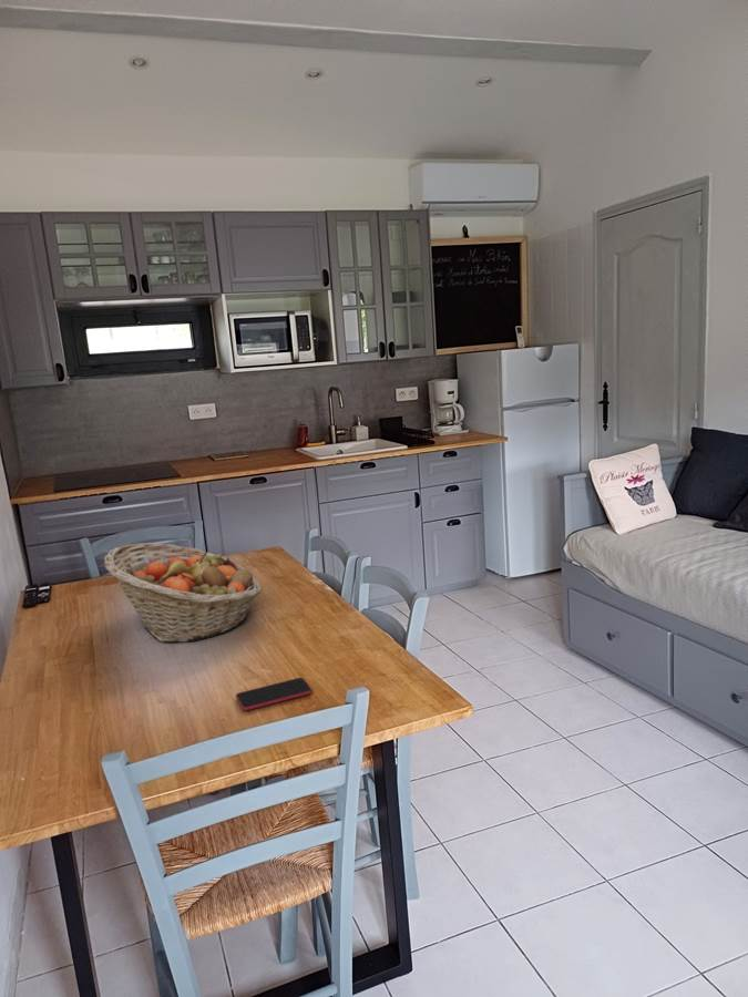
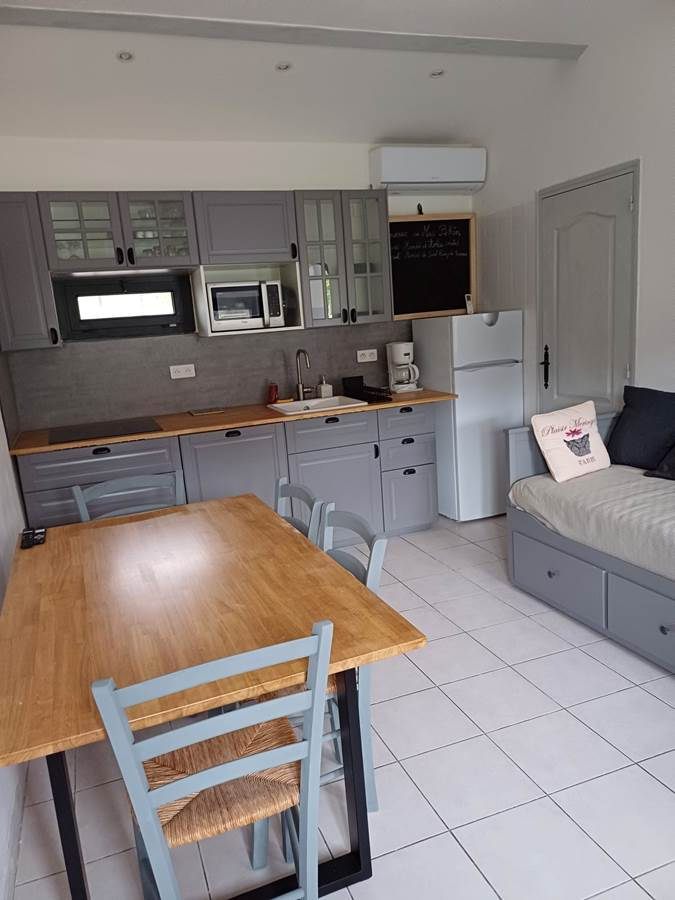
- fruit basket [103,542,262,644]
- smartphone [235,677,314,711]
